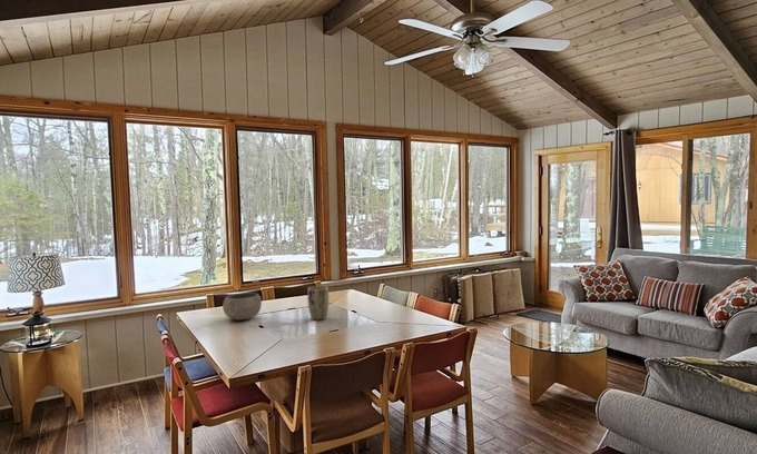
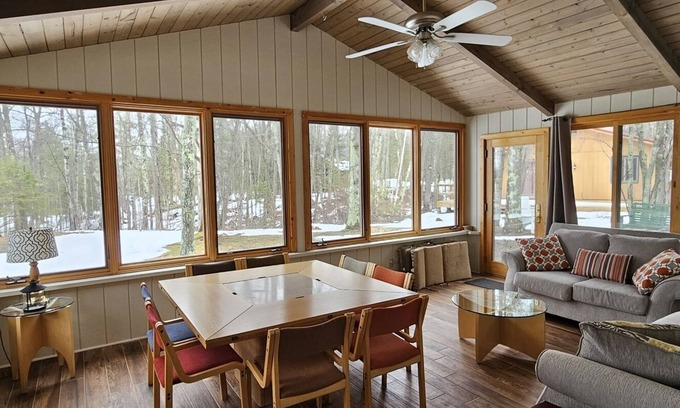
- plant pot [306,285,330,322]
- bowl [222,292,263,322]
